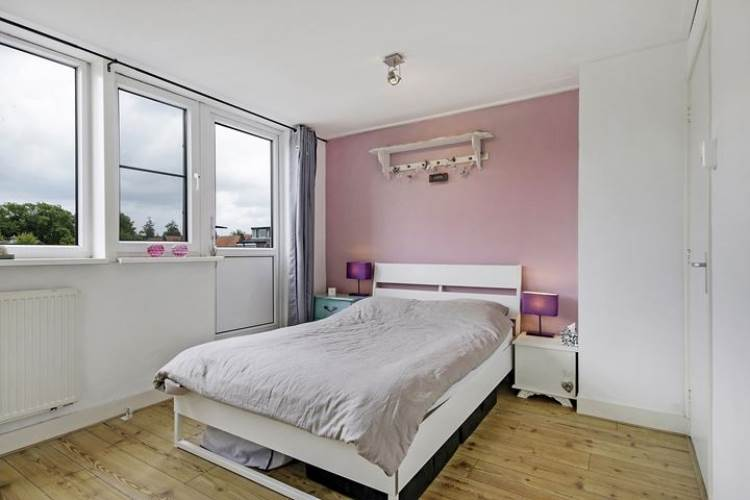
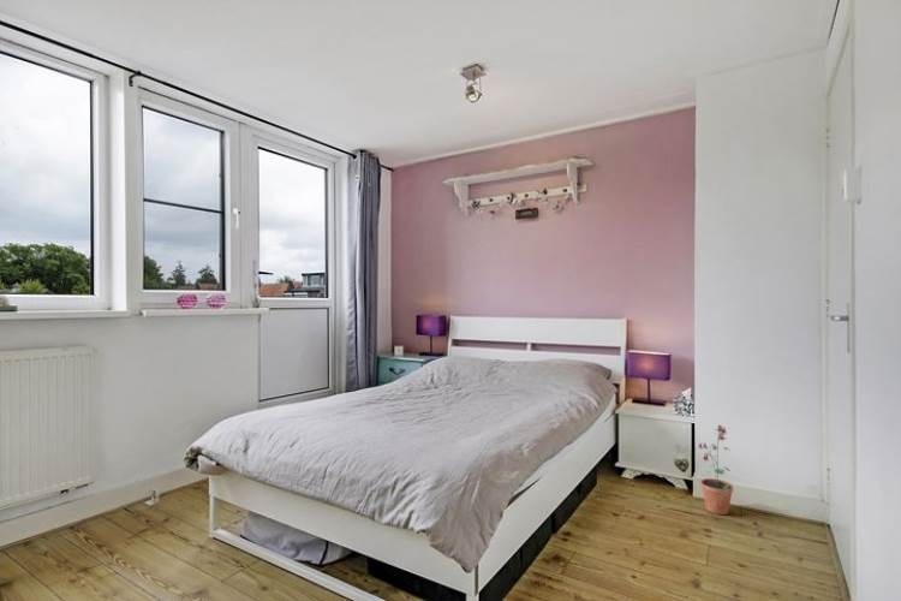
+ potted plant [698,424,734,516]
